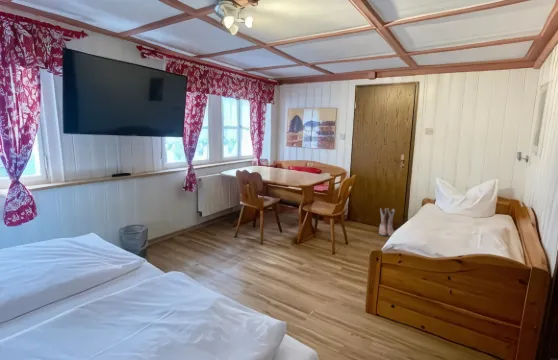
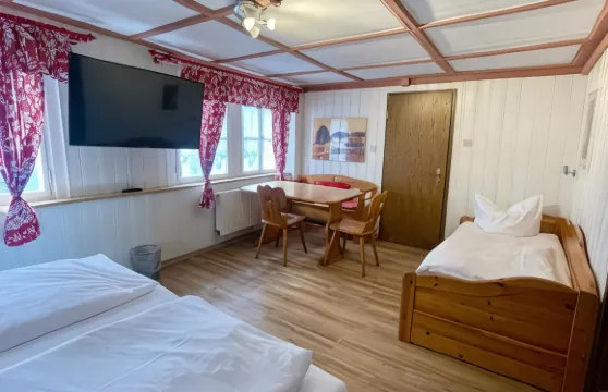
- boots [378,207,396,237]
